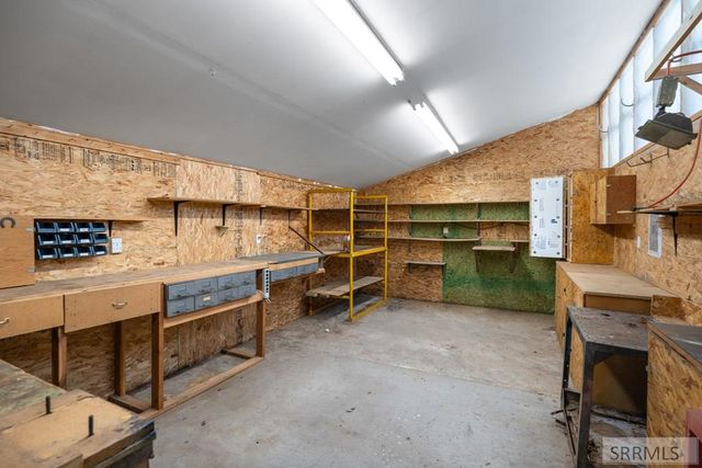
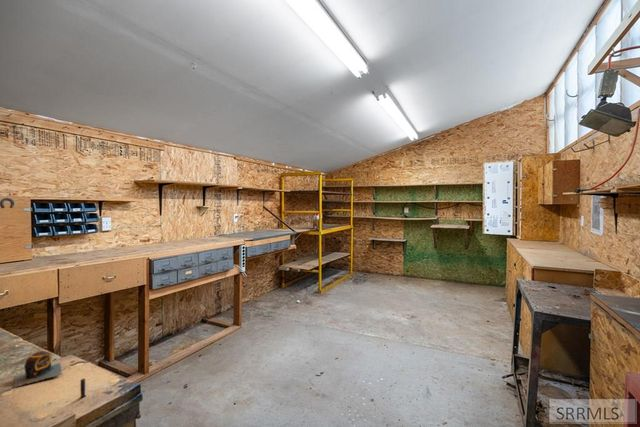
+ tape measure [12,350,62,389]
